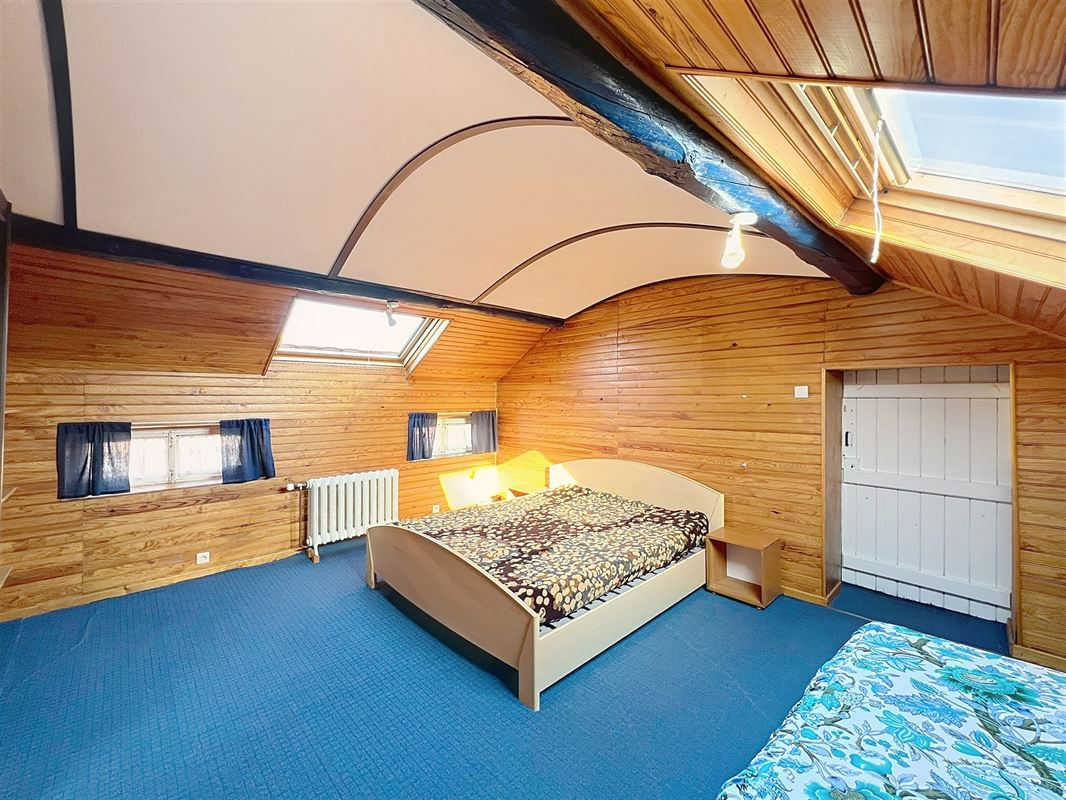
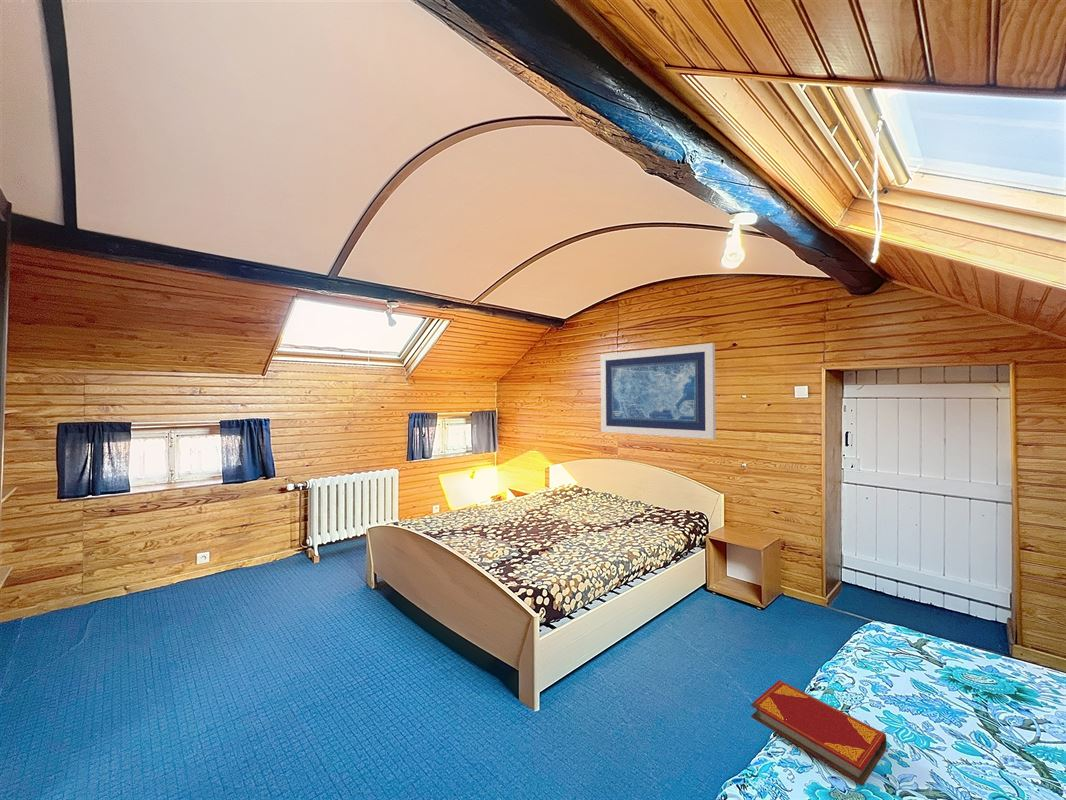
+ hardback book [750,679,887,786]
+ wall art [599,342,717,440]
